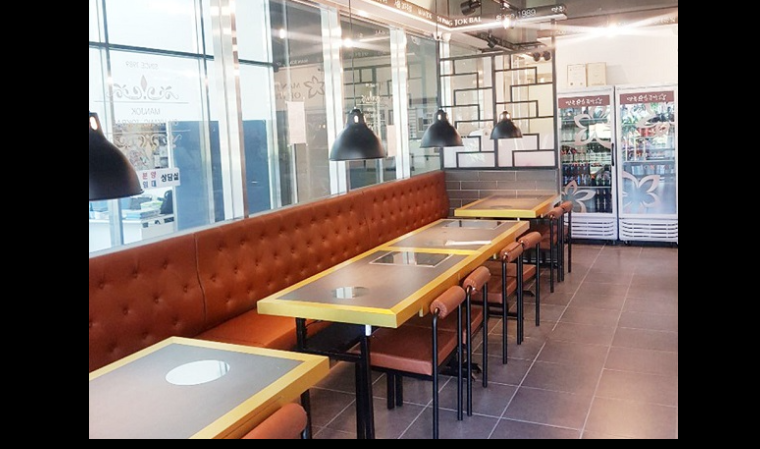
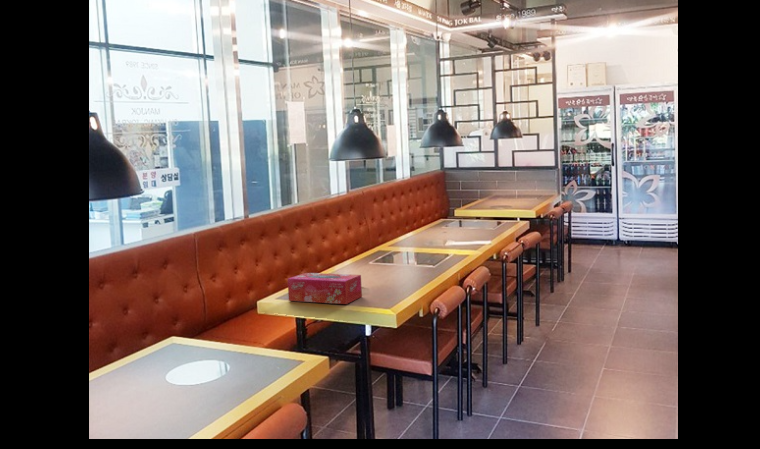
+ tissue box [287,272,363,305]
